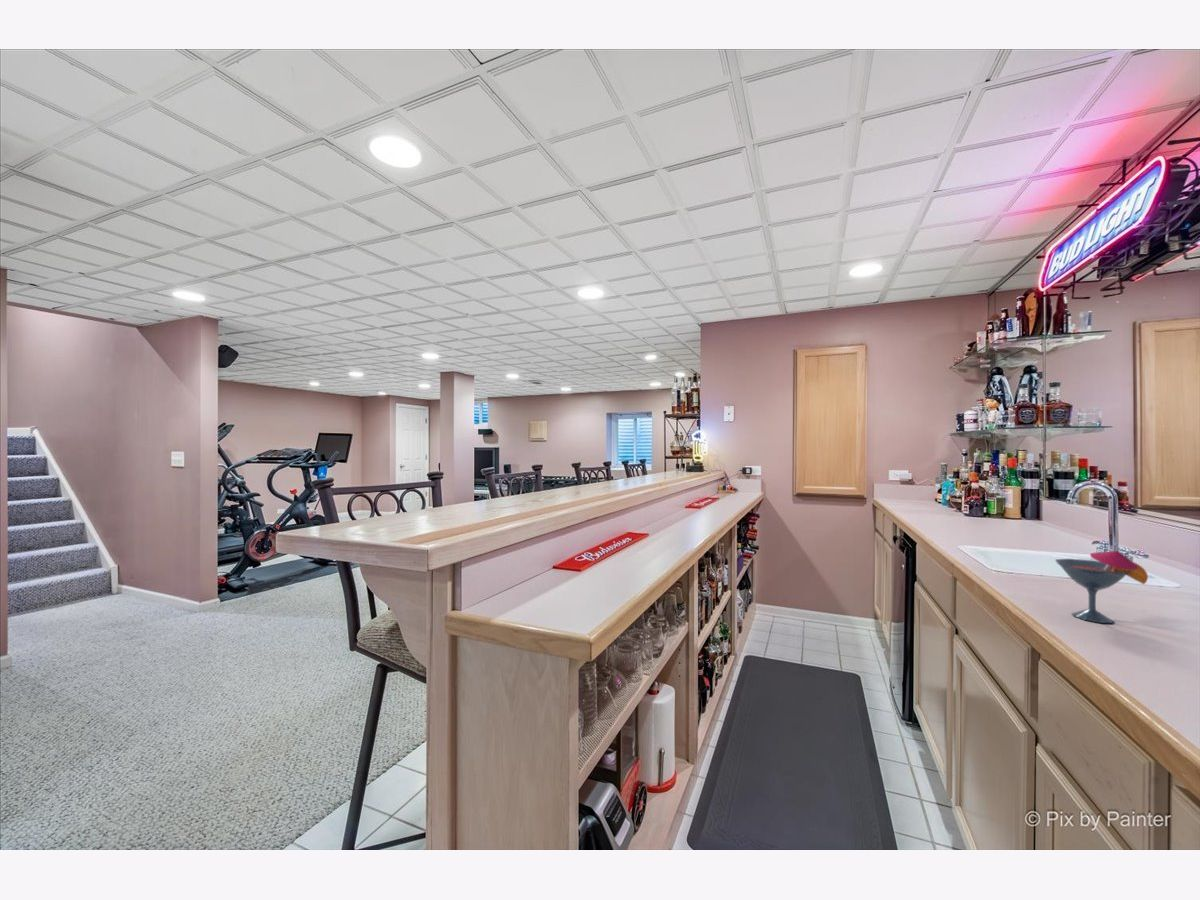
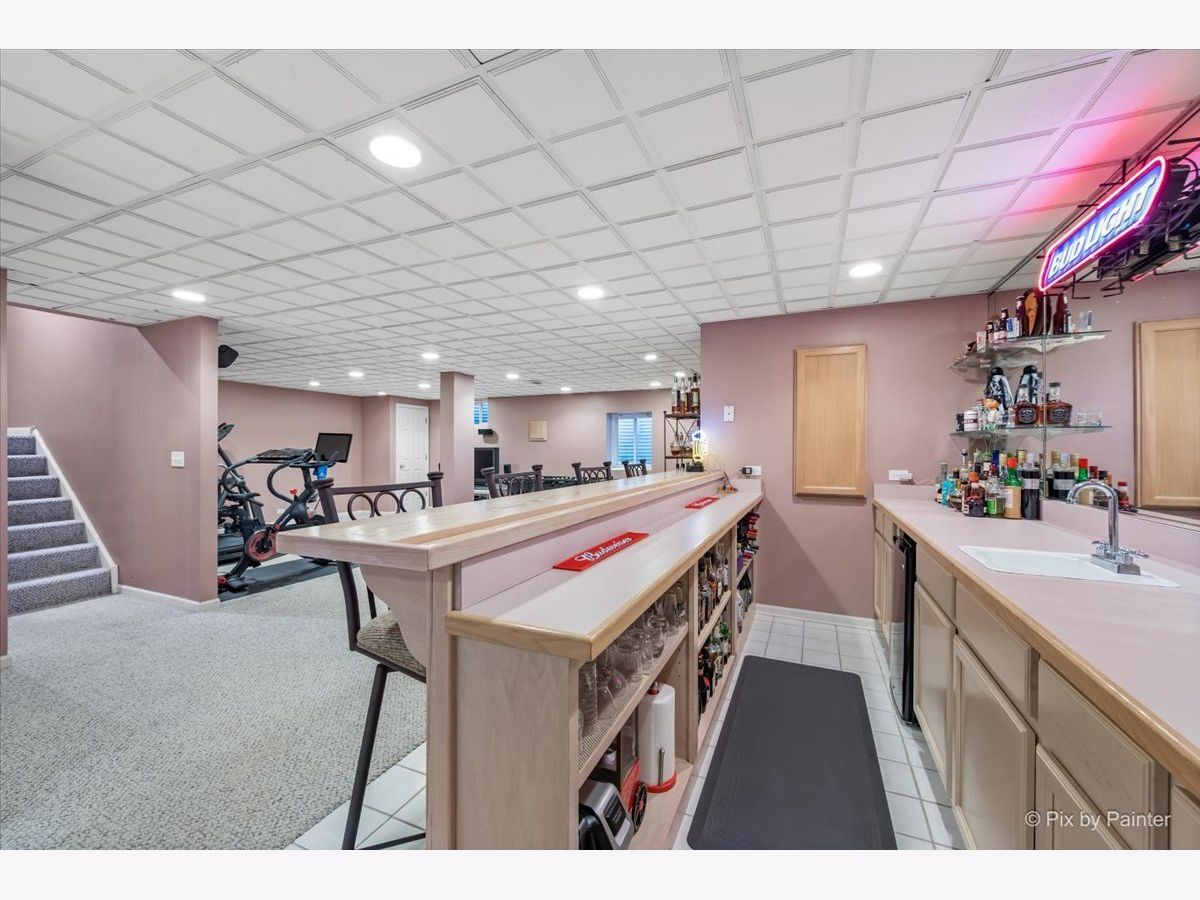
- cocktail glass [1054,549,1149,624]
